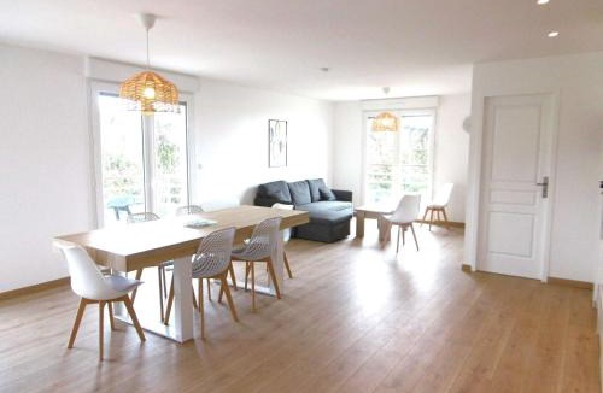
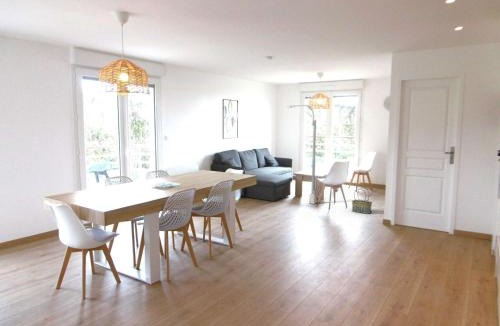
+ basket [351,187,373,215]
+ floor lamp [286,104,317,205]
